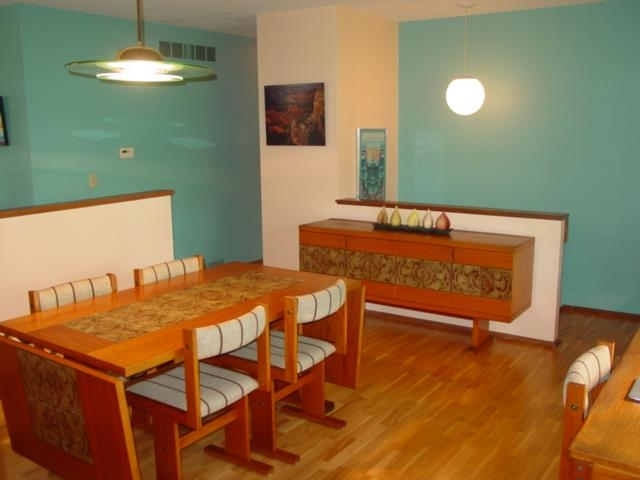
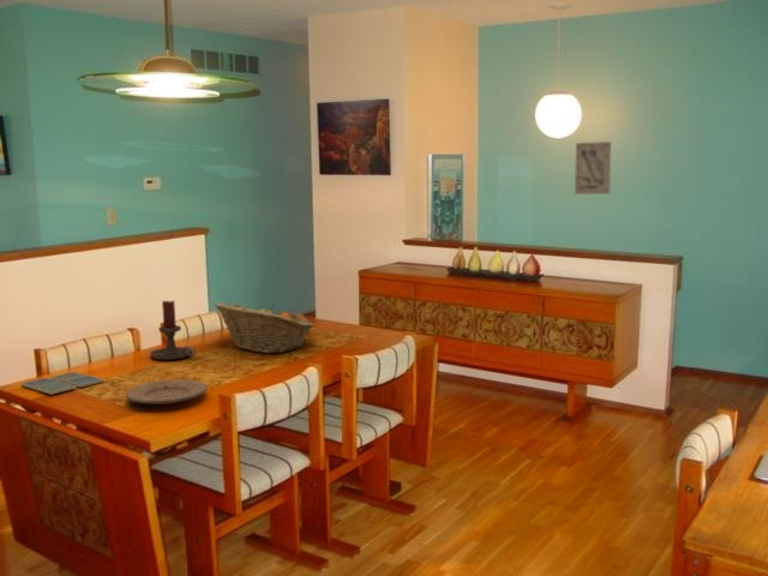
+ plate [125,378,208,406]
+ wall art [574,140,612,196]
+ candle holder [149,300,197,361]
+ fruit basket [214,301,314,354]
+ drink coaster [20,371,106,396]
